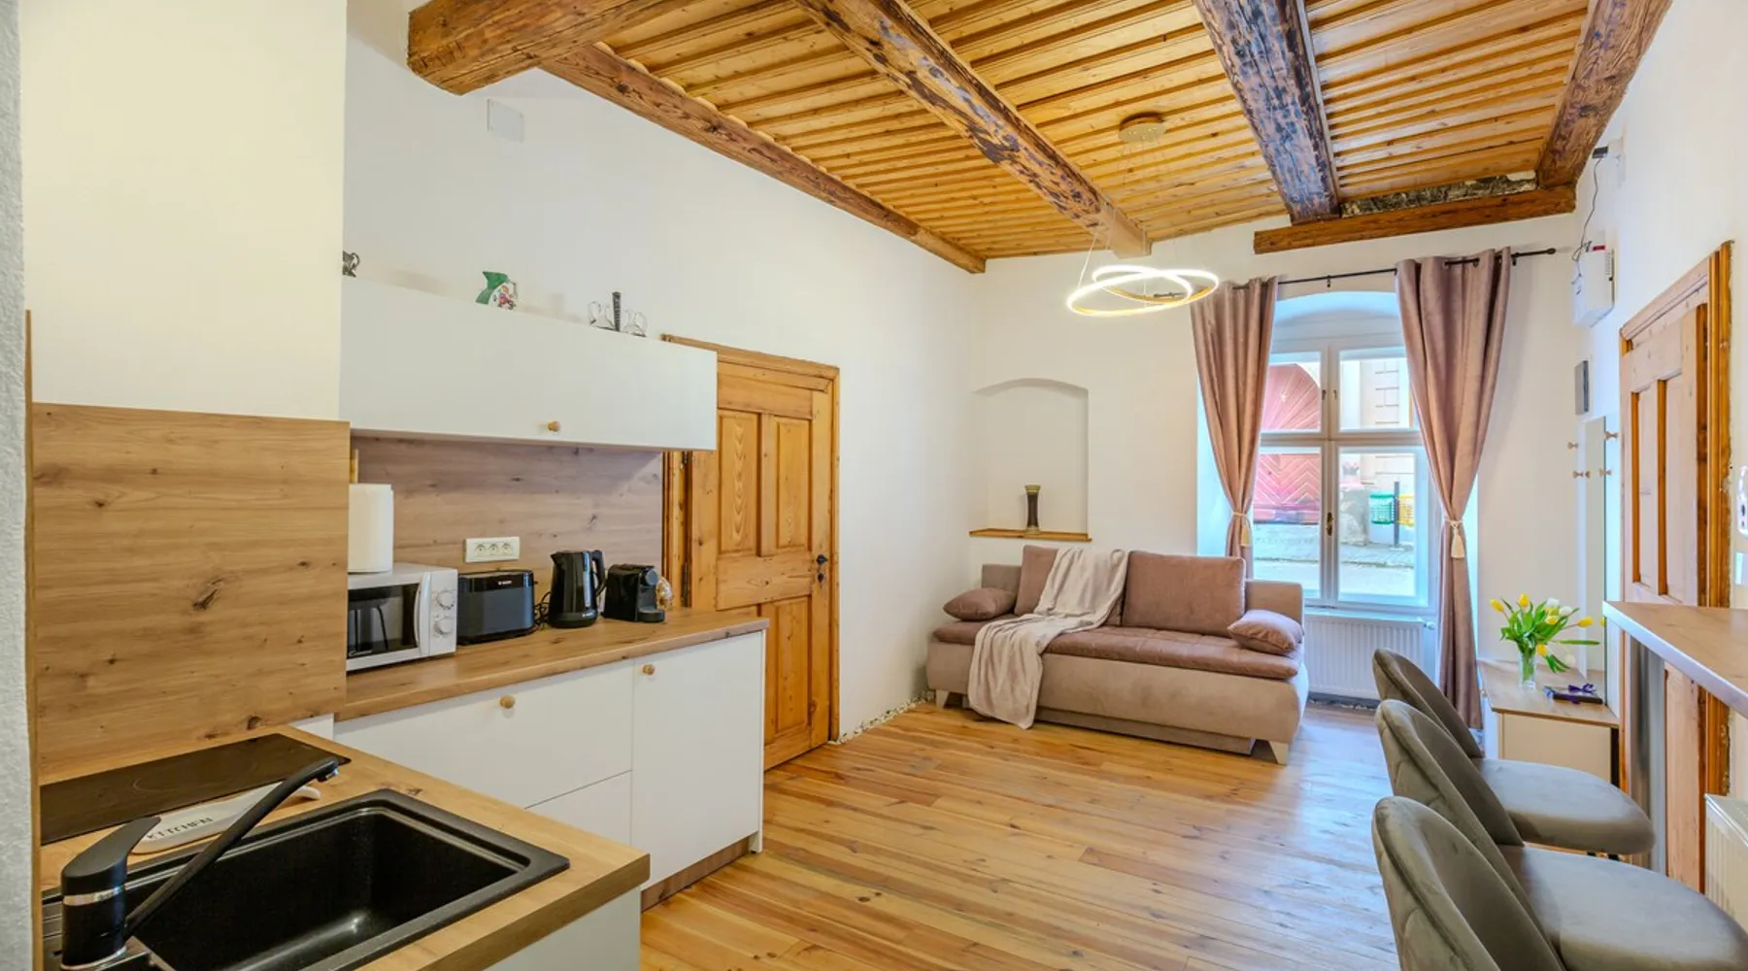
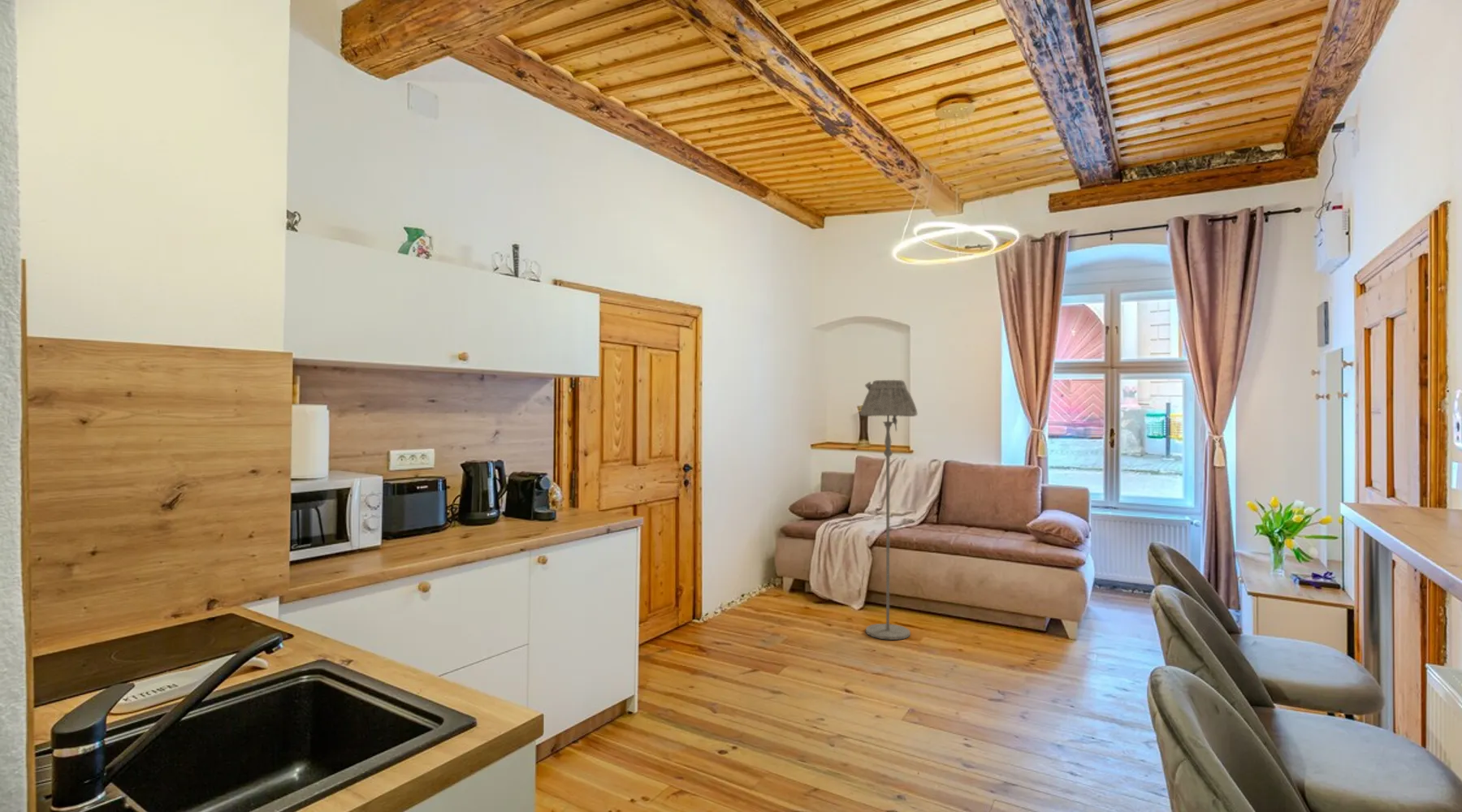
+ floor lamp [859,379,919,641]
